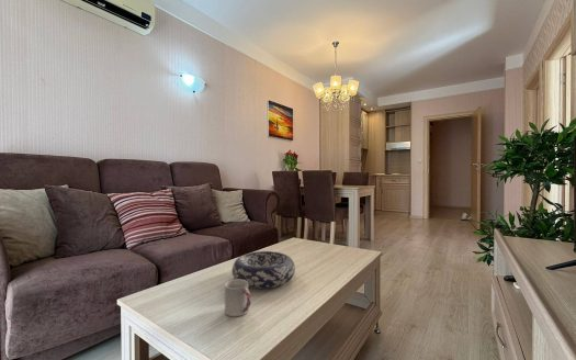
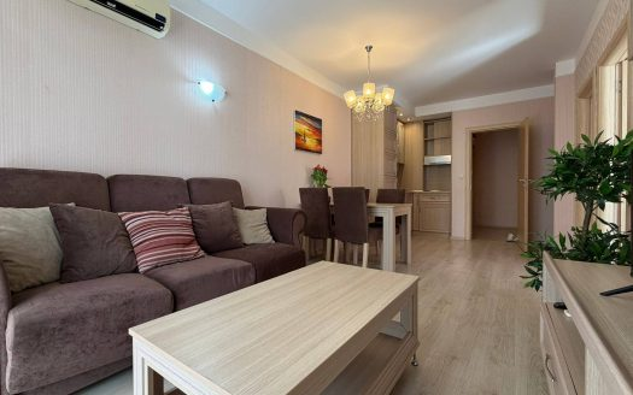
- decorative bowl [231,250,296,290]
- cup [224,279,252,317]
